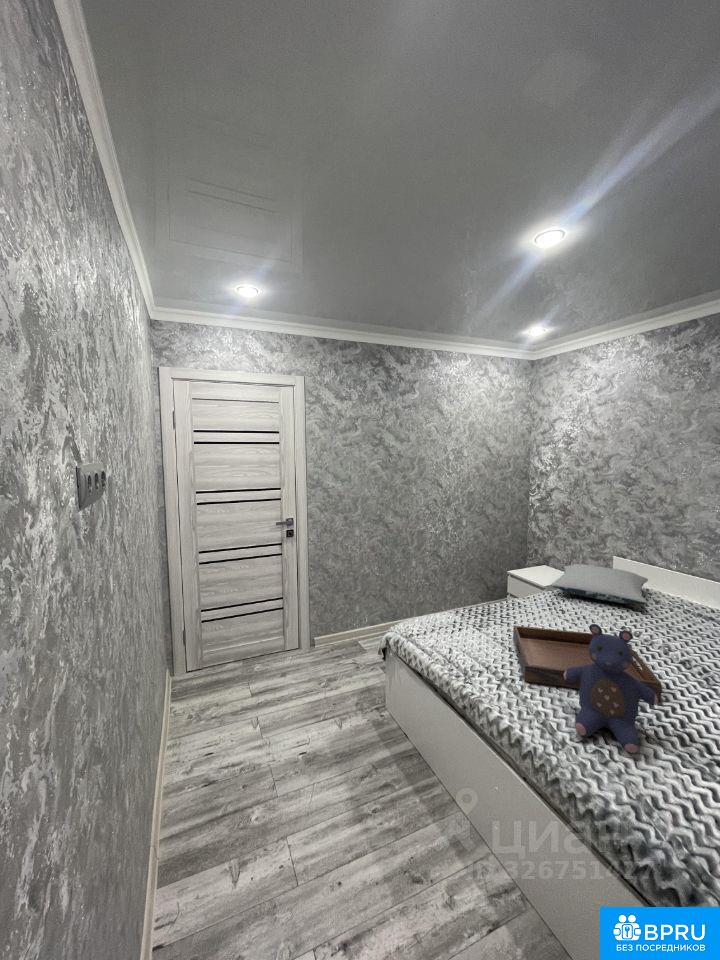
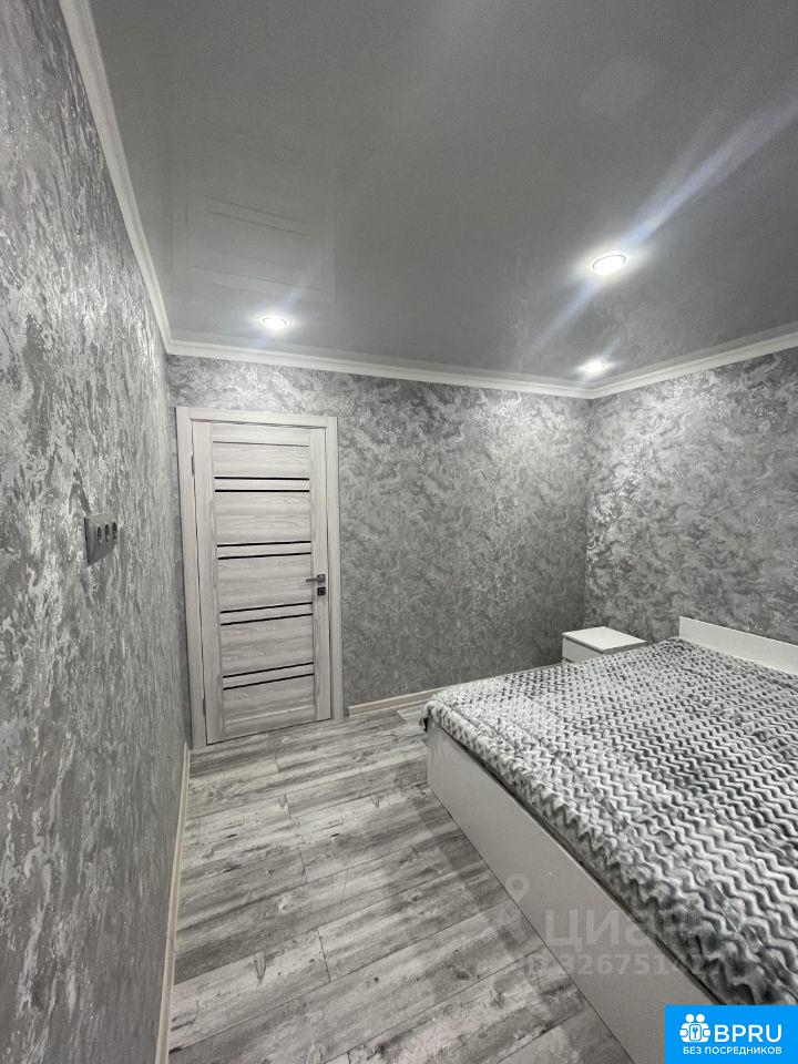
- pillow [549,563,649,605]
- teddy bear [564,623,659,754]
- serving tray [512,625,663,701]
